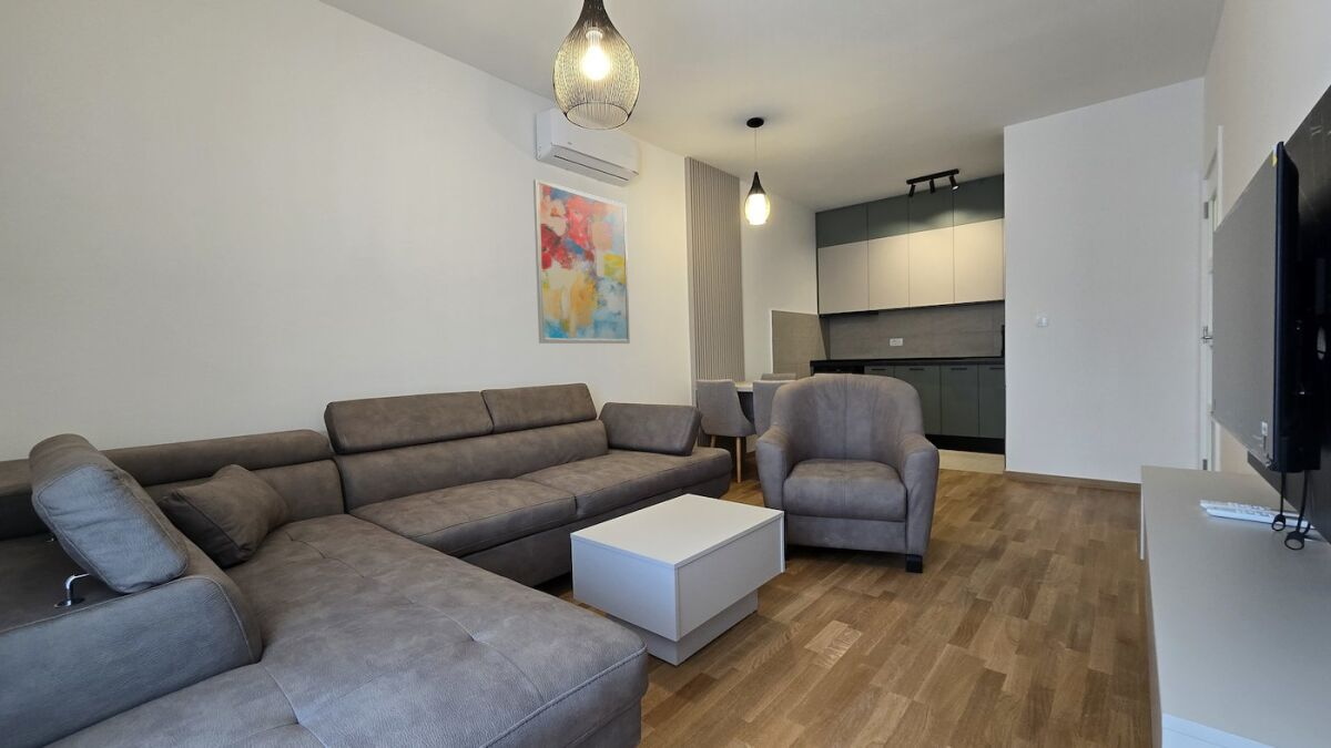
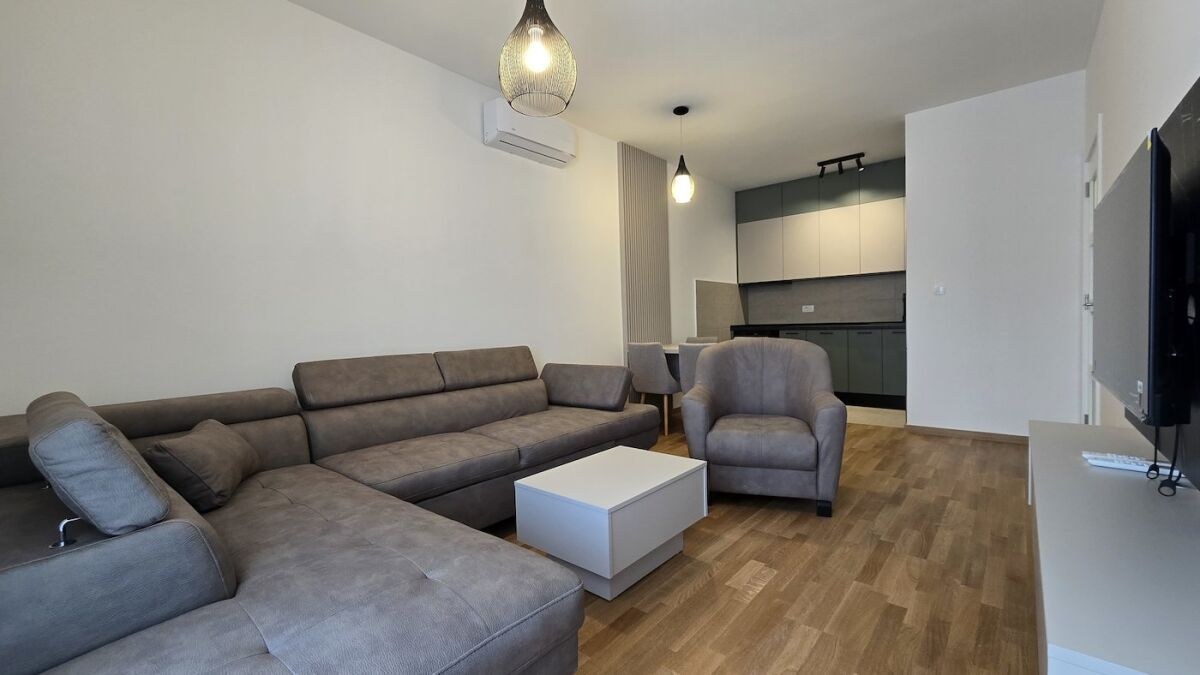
- wall art [532,178,631,345]
